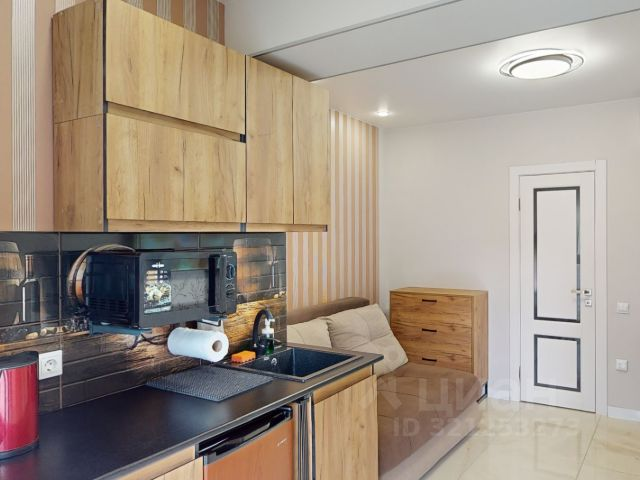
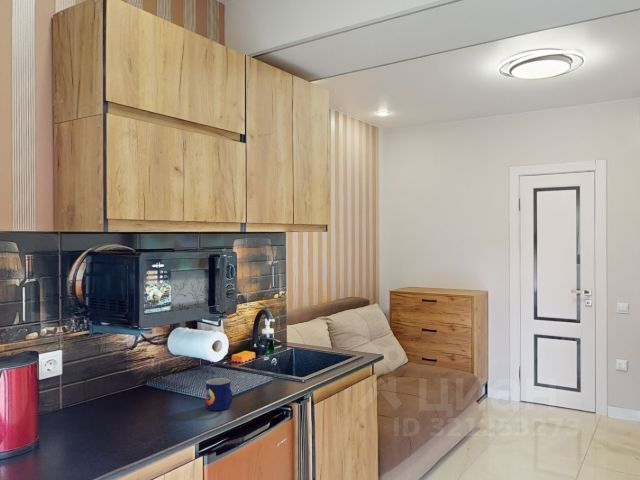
+ mug [205,377,234,412]
